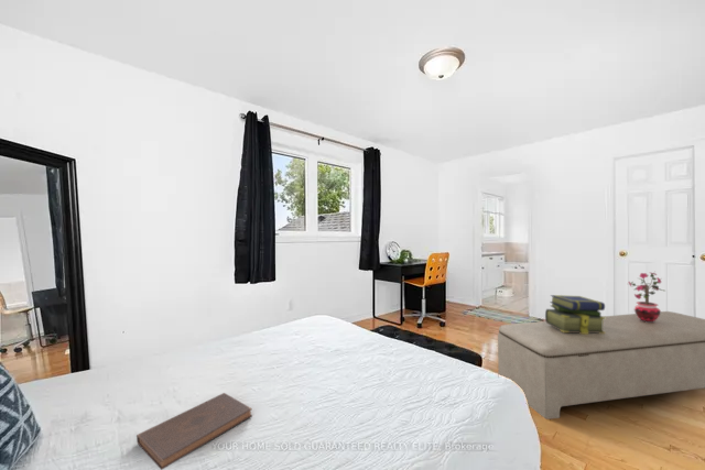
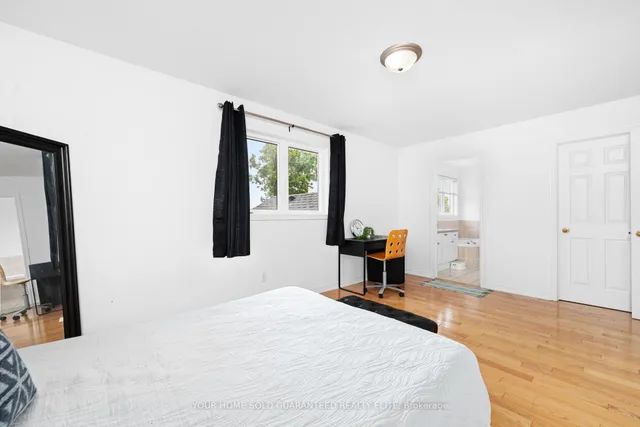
- book [135,392,253,470]
- bench [497,310,705,420]
- stack of books [544,294,606,334]
- potted plant [628,272,666,323]
